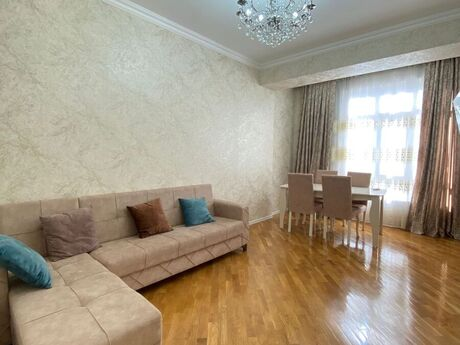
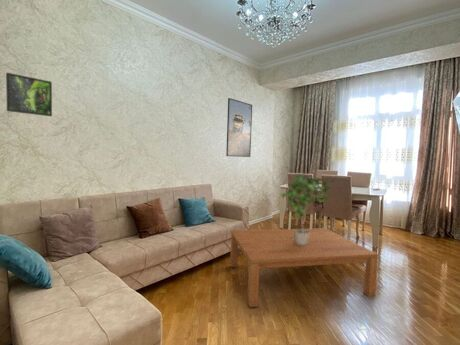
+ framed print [5,72,53,117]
+ potted plant [280,173,334,246]
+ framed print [225,97,253,158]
+ coffee table [229,227,380,308]
